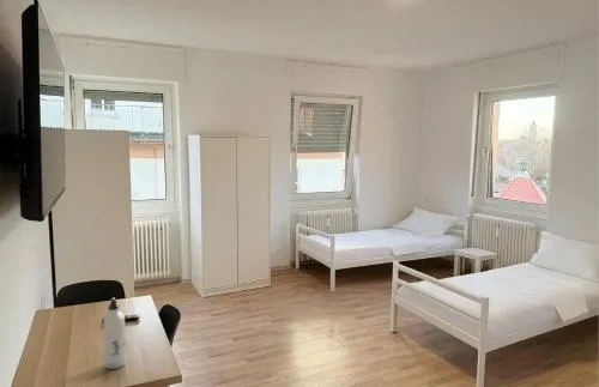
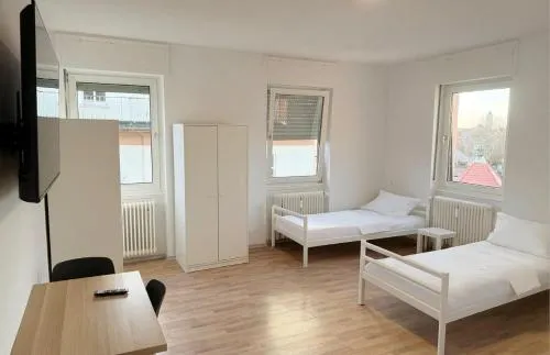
- water bottle [103,297,127,370]
